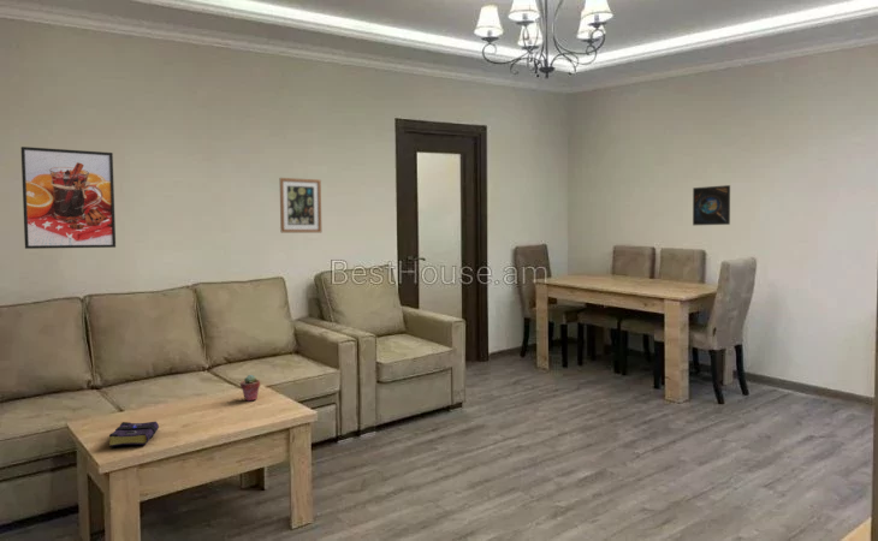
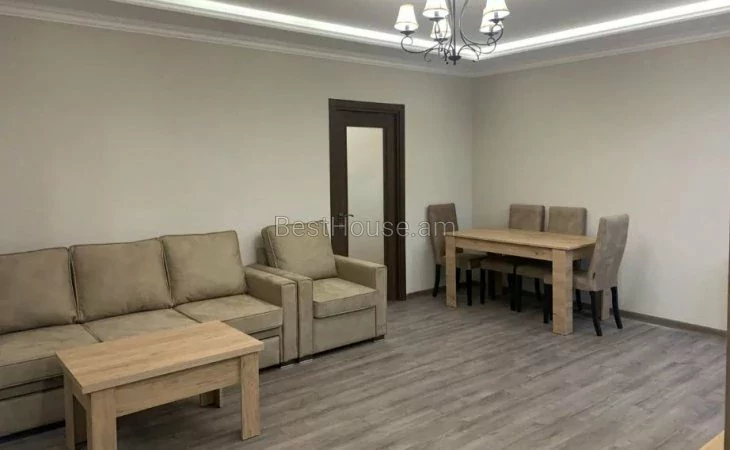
- book [108,421,160,448]
- potted succulent [239,374,261,402]
- wall art [279,177,322,233]
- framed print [692,184,731,226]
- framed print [20,145,117,250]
